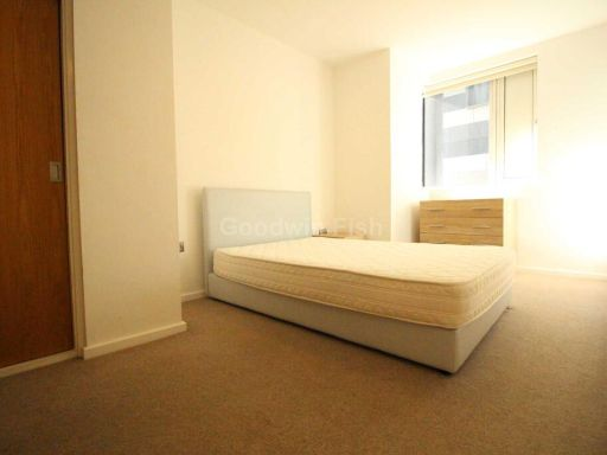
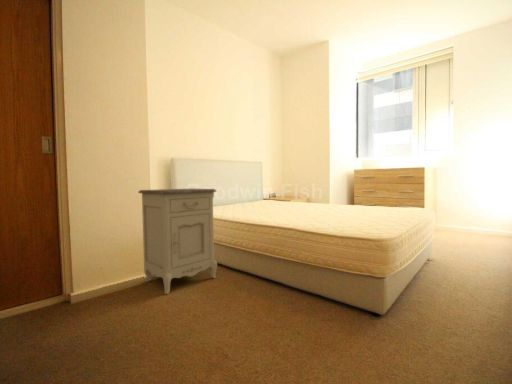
+ nightstand [137,188,218,295]
